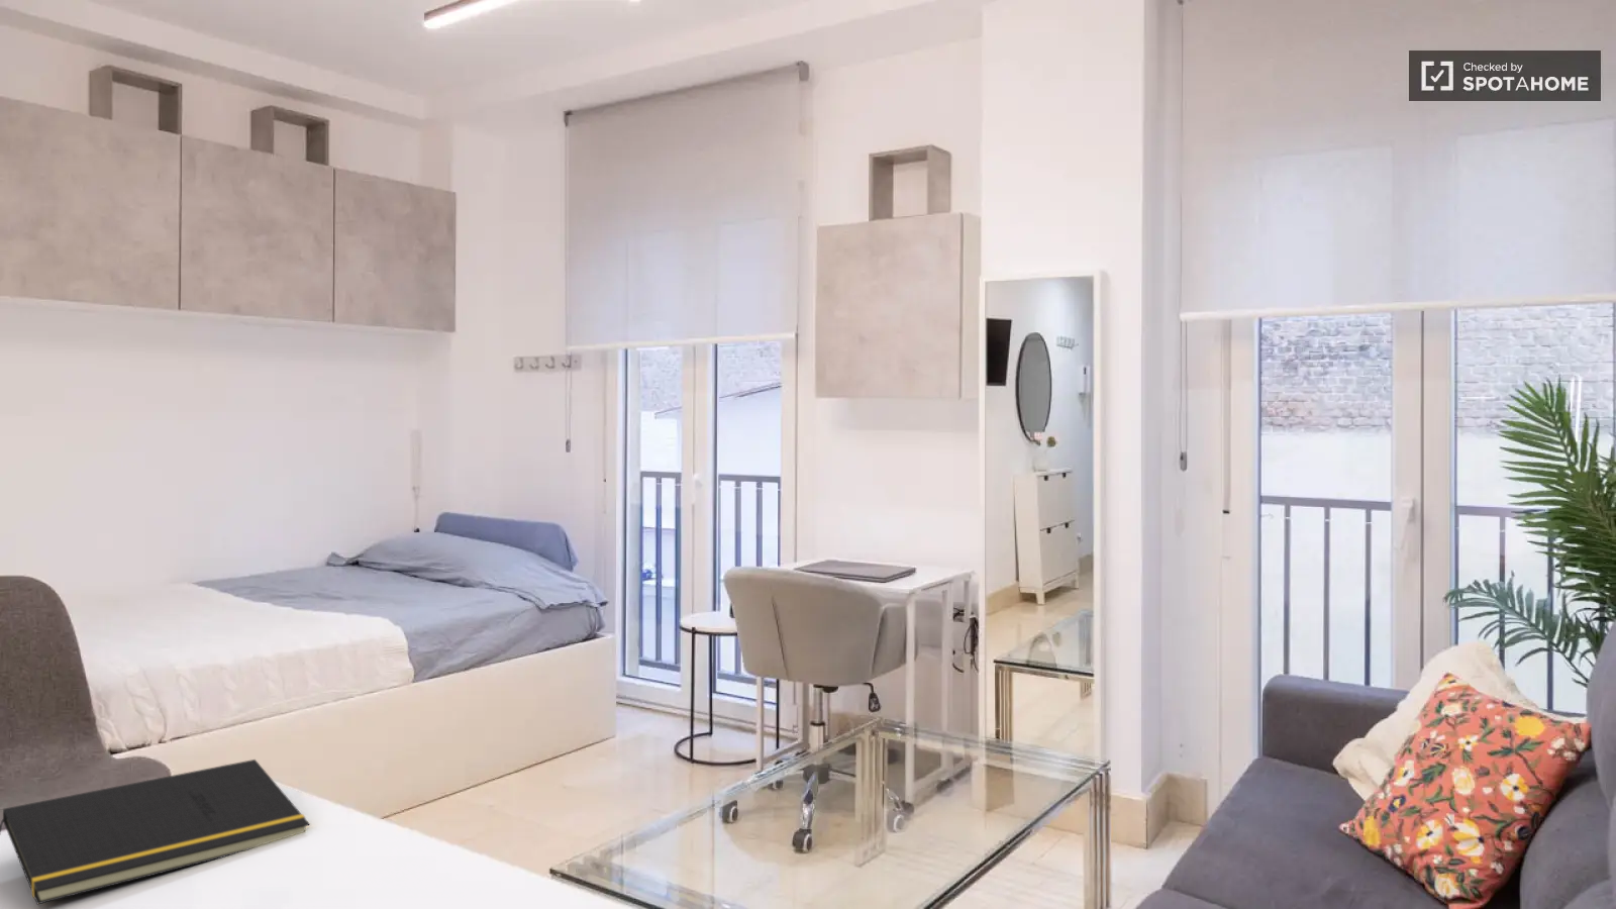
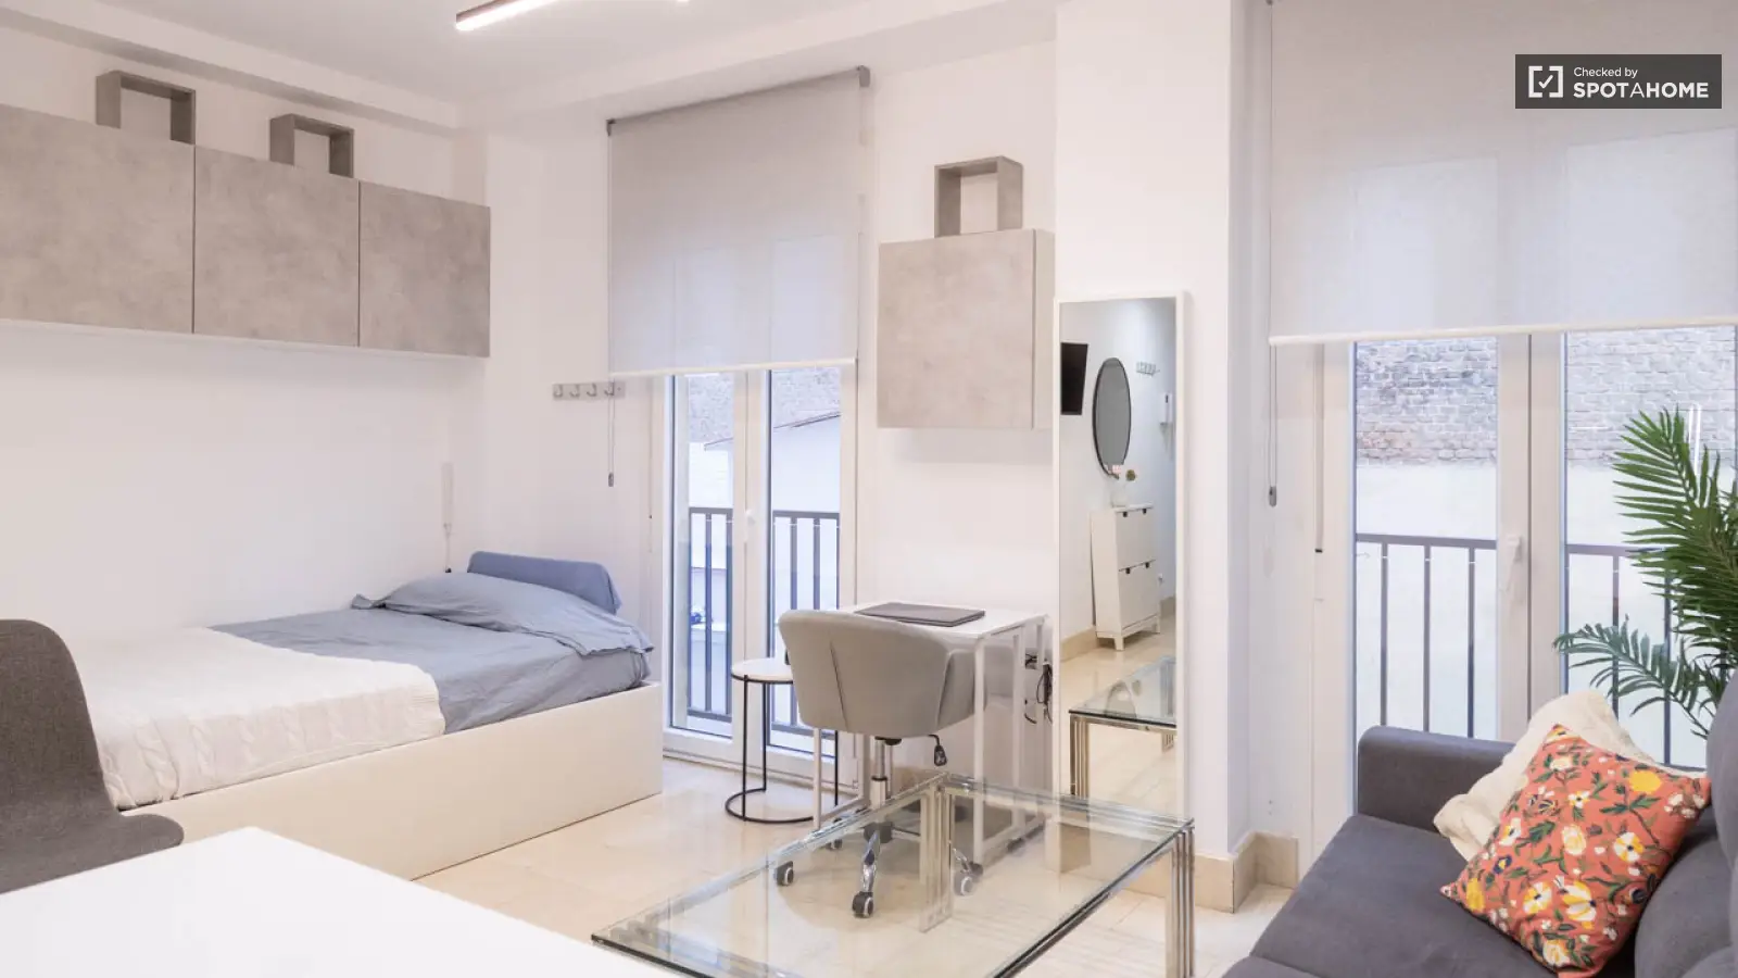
- notepad [0,758,311,905]
